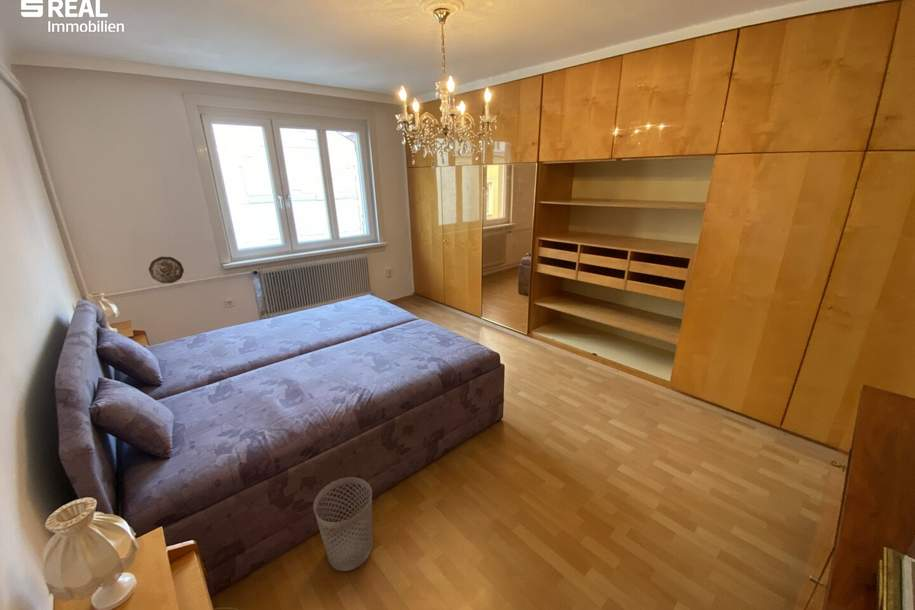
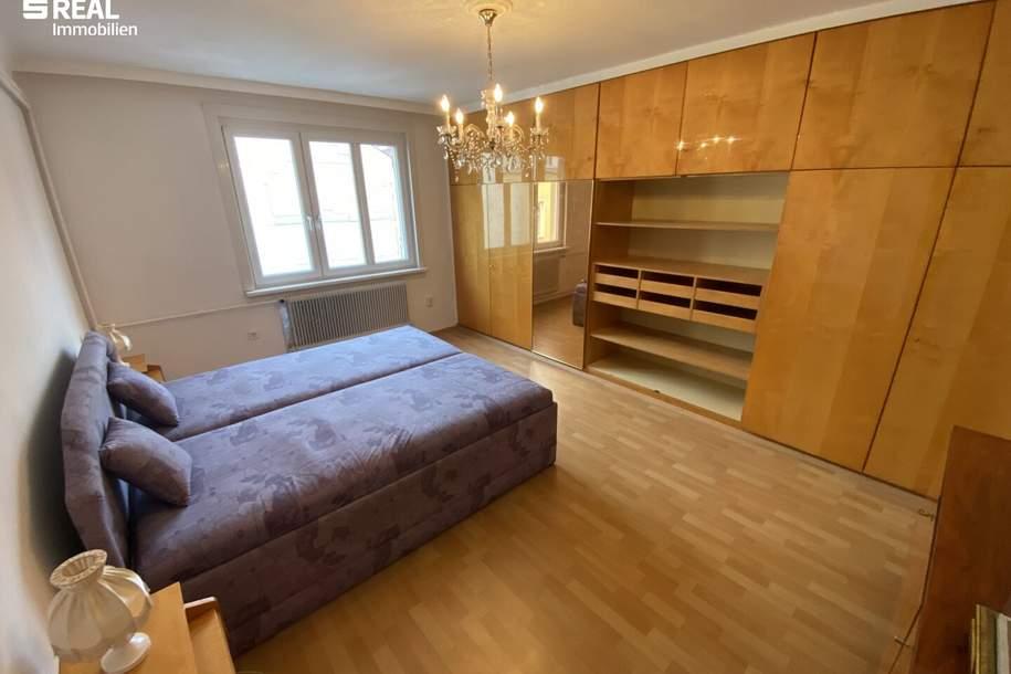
- wastebasket [312,476,373,572]
- decorative plate [148,256,185,284]
